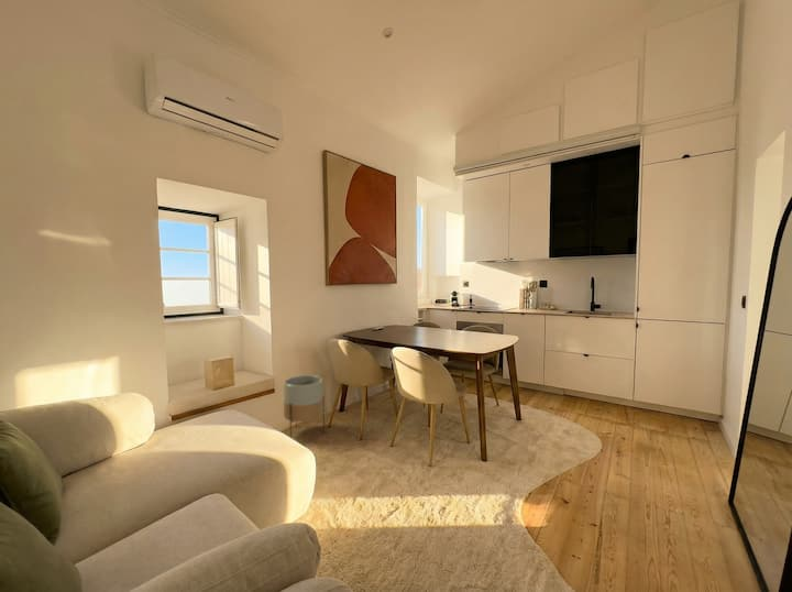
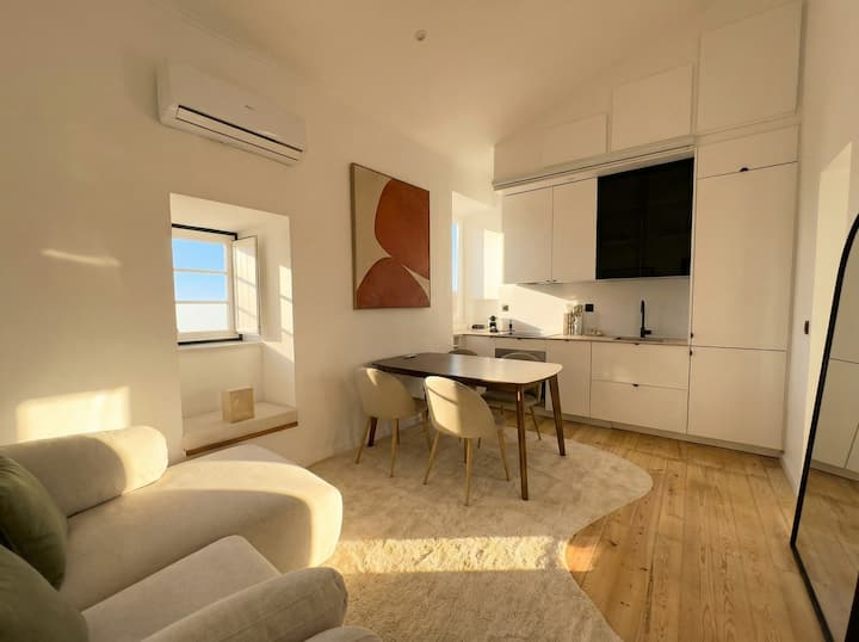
- planter [283,374,326,438]
